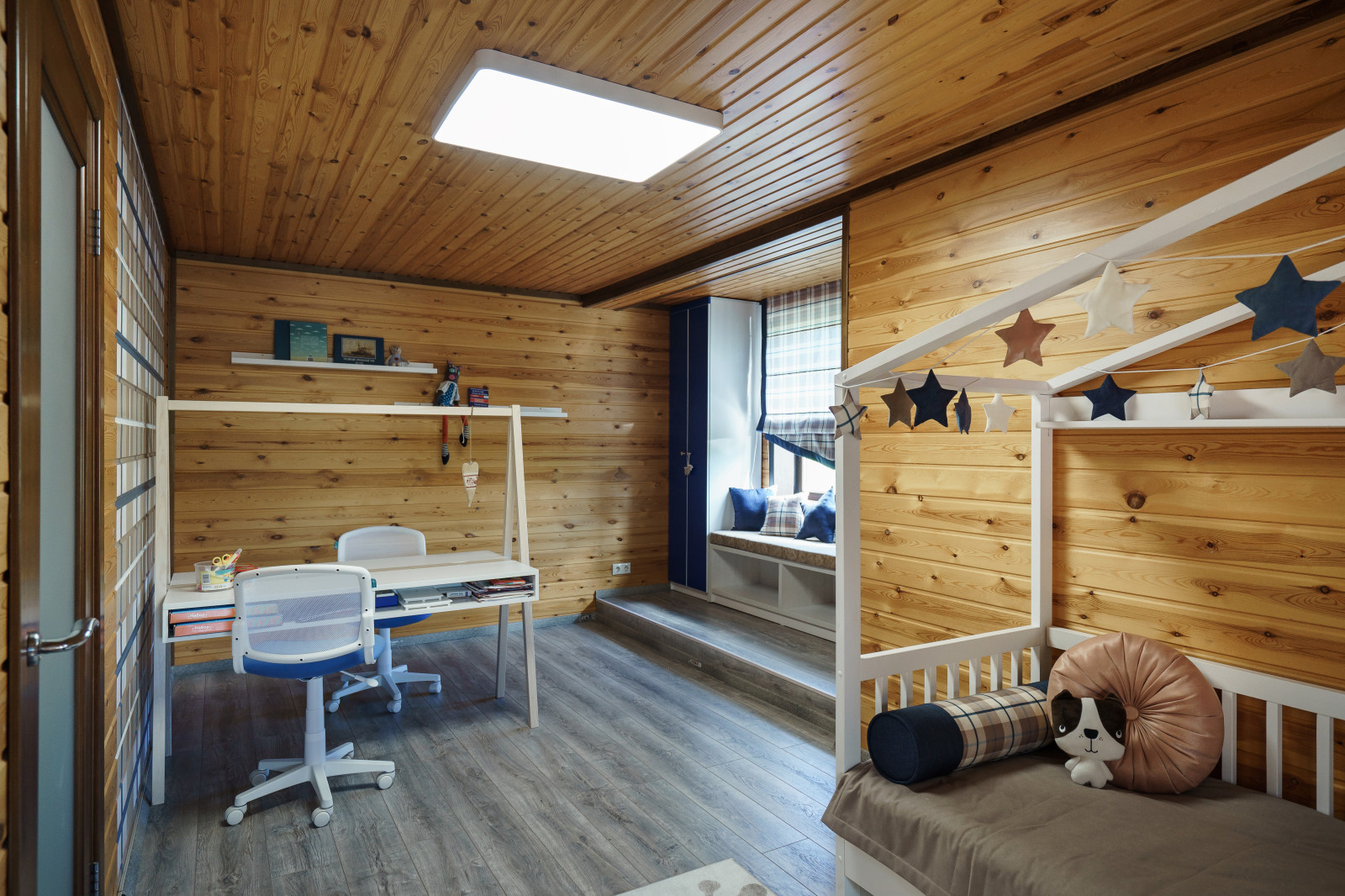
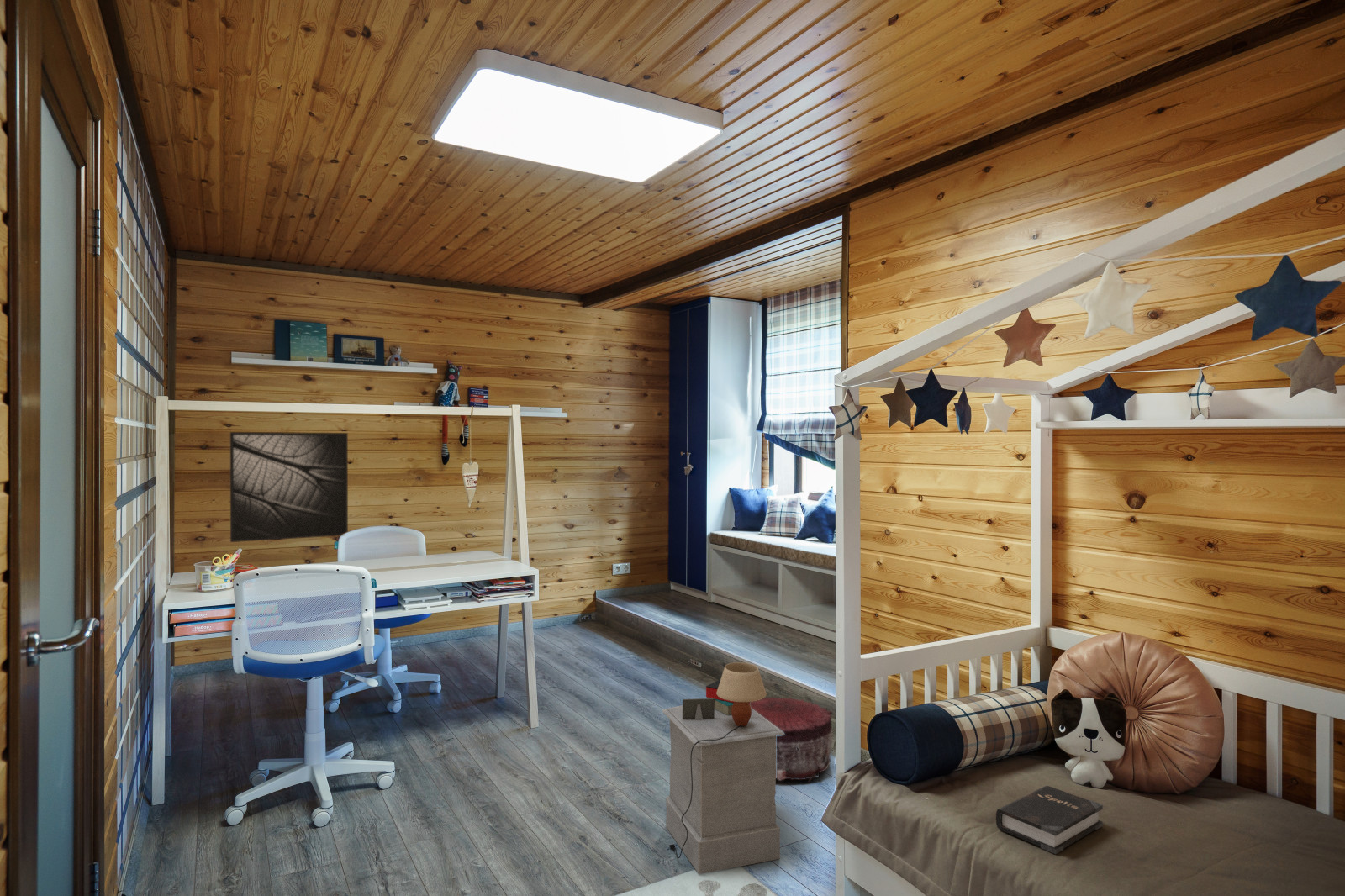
+ pouf [750,696,833,783]
+ hardback book [995,785,1104,855]
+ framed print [229,431,349,543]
+ nightstand [662,661,784,875]
